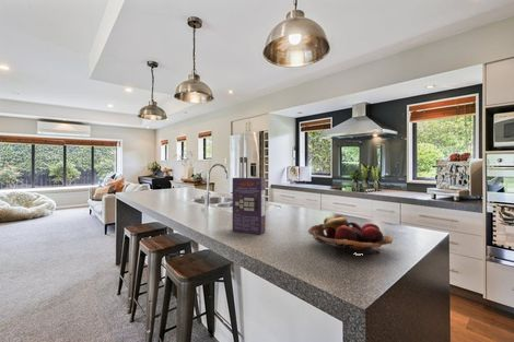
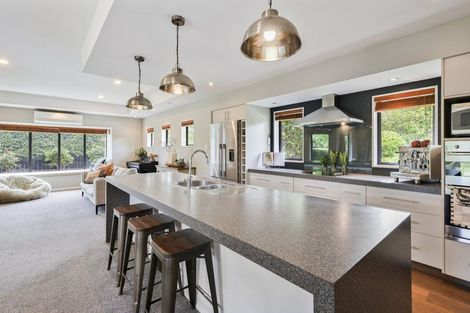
- fruit basket [307,214,394,256]
- cereal box [231,177,267,235]
